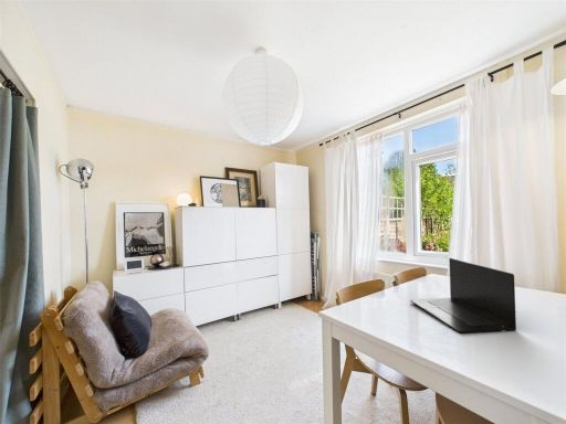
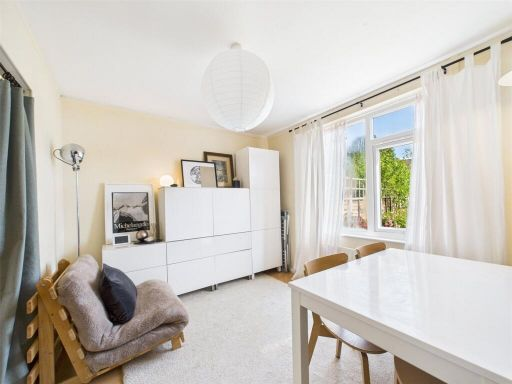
- laptop [409,257,517,335]
